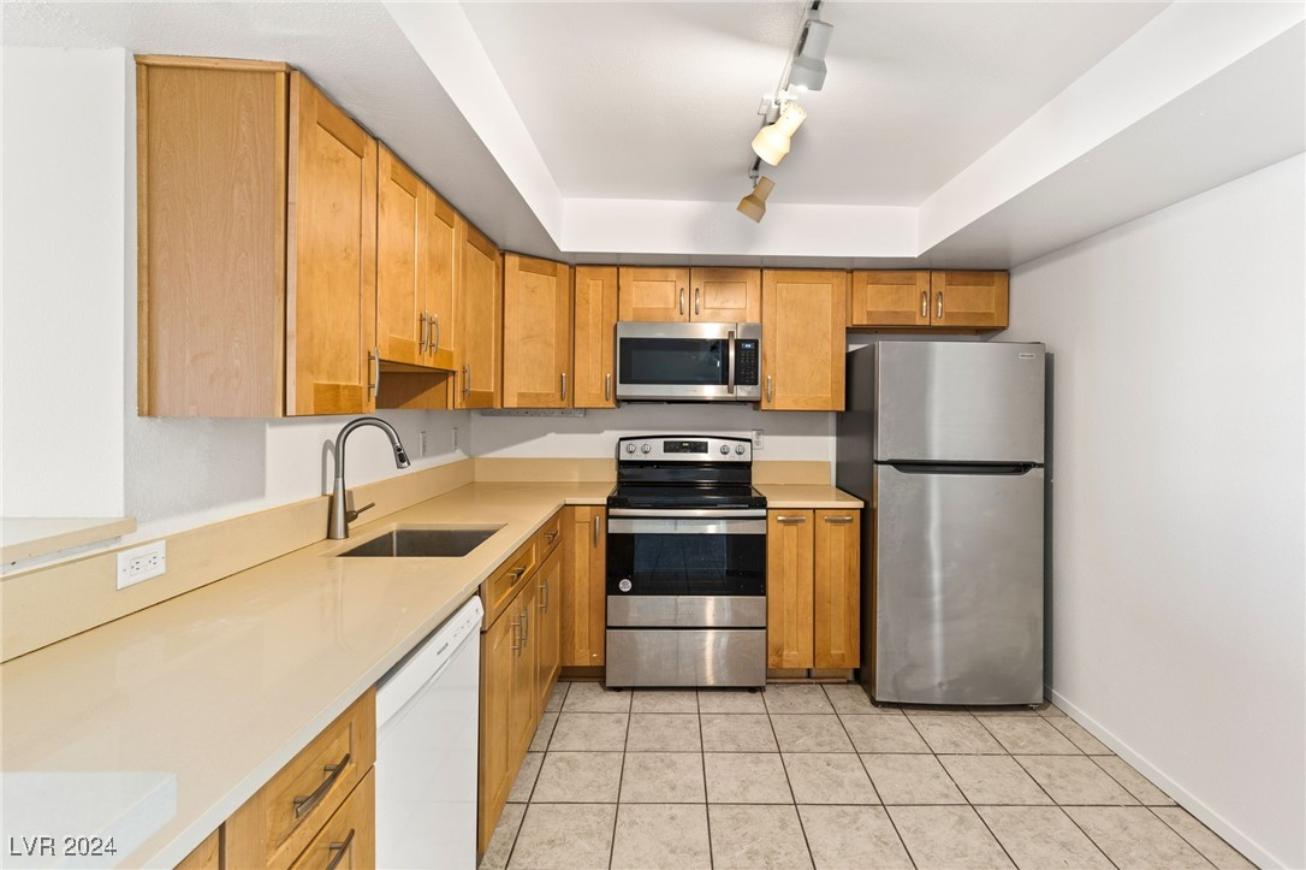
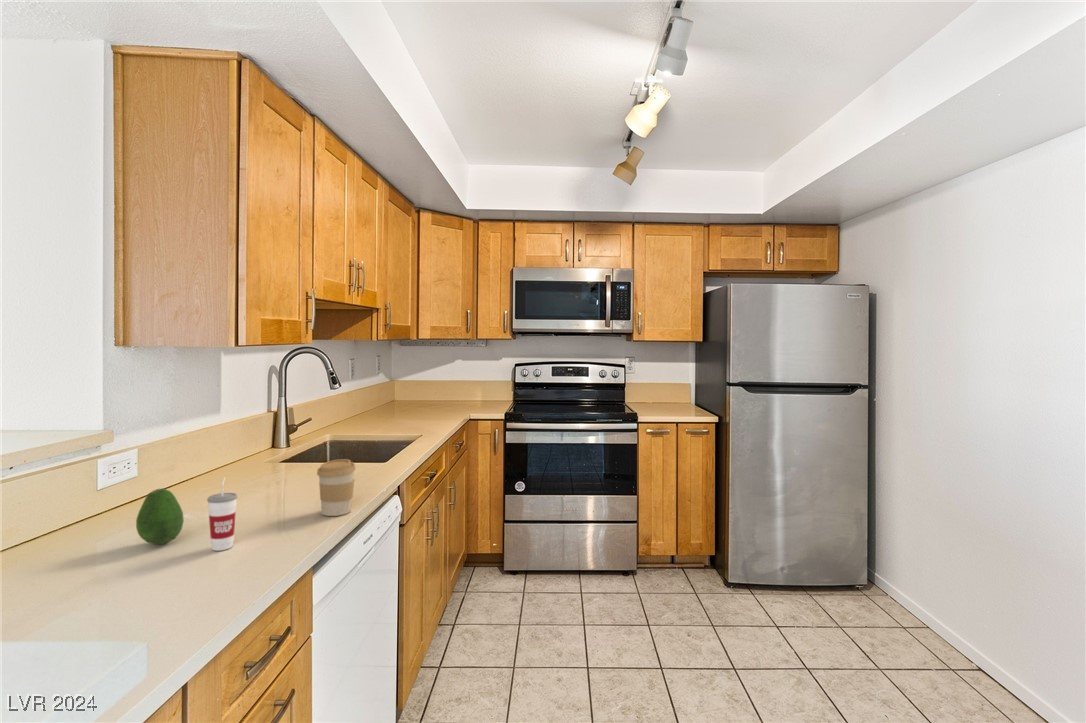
+ fruit [135,487,185,545]
+ cup [206,476,238,552]
+ coffee cup [316,458,357,517]
